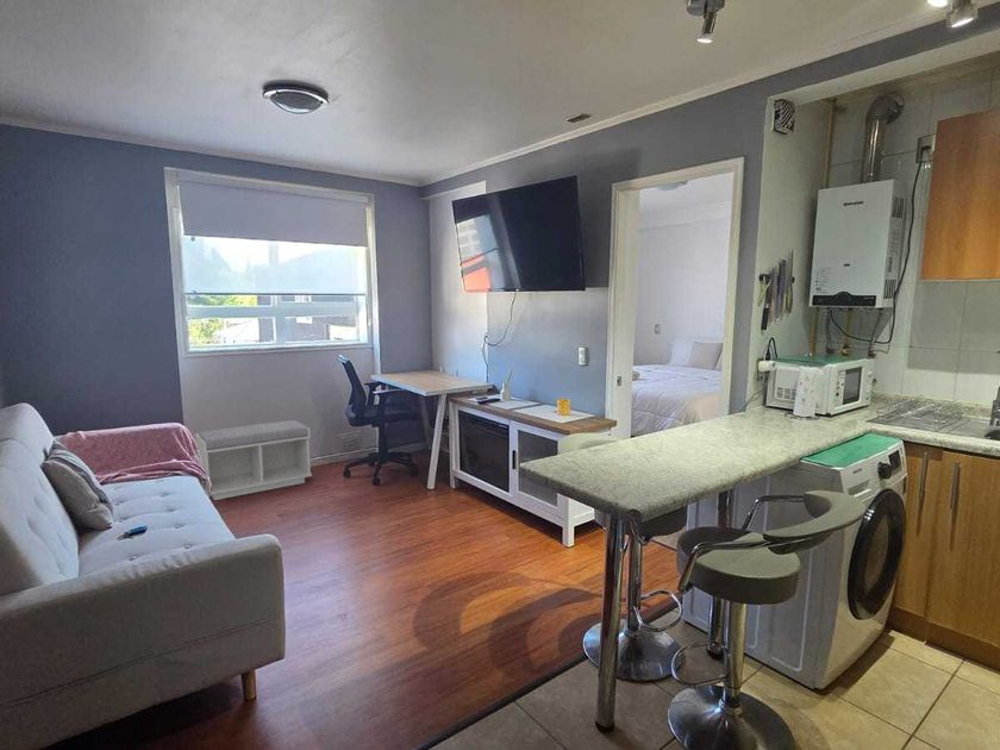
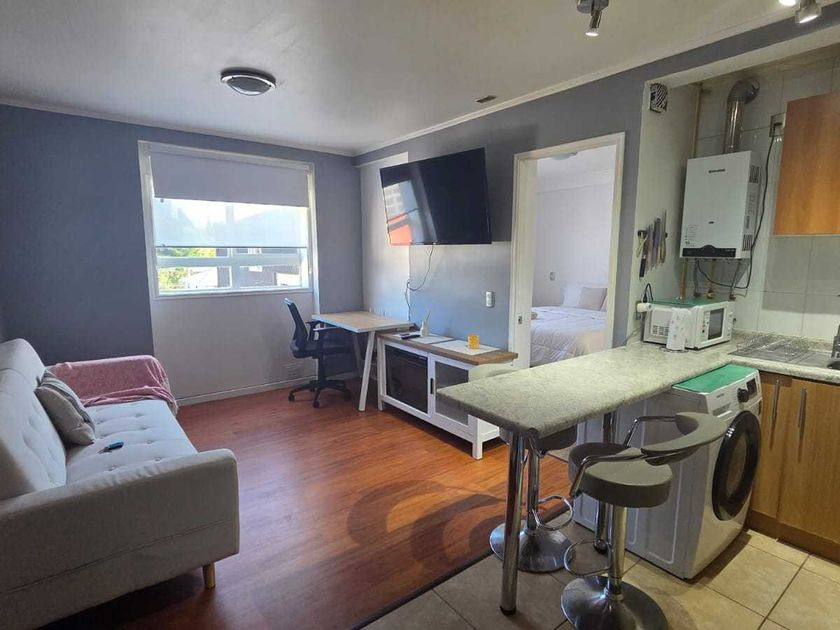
- bench [194,419,313,501]
